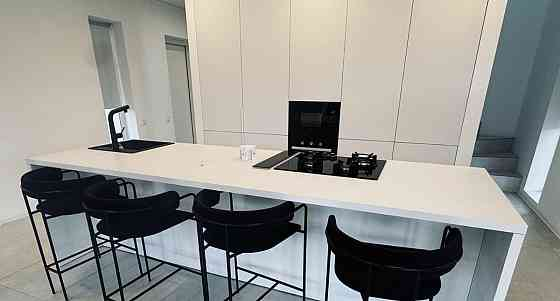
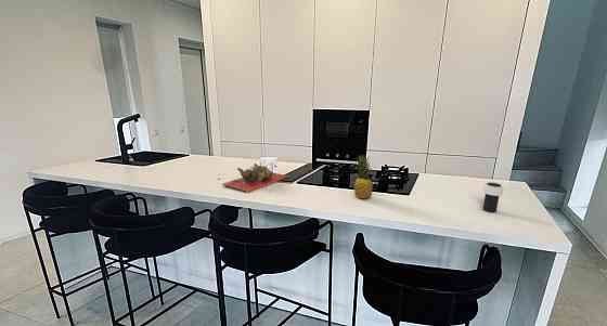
+ cutting board [220,162,288,194]
+ cup [481,182,505,213]
+ fruit [353,154,374,199]
